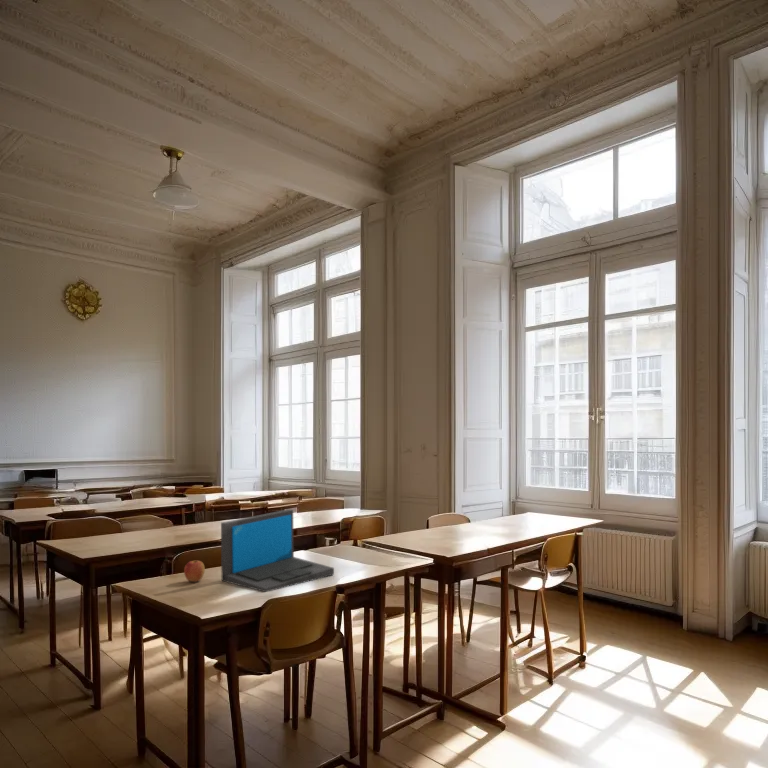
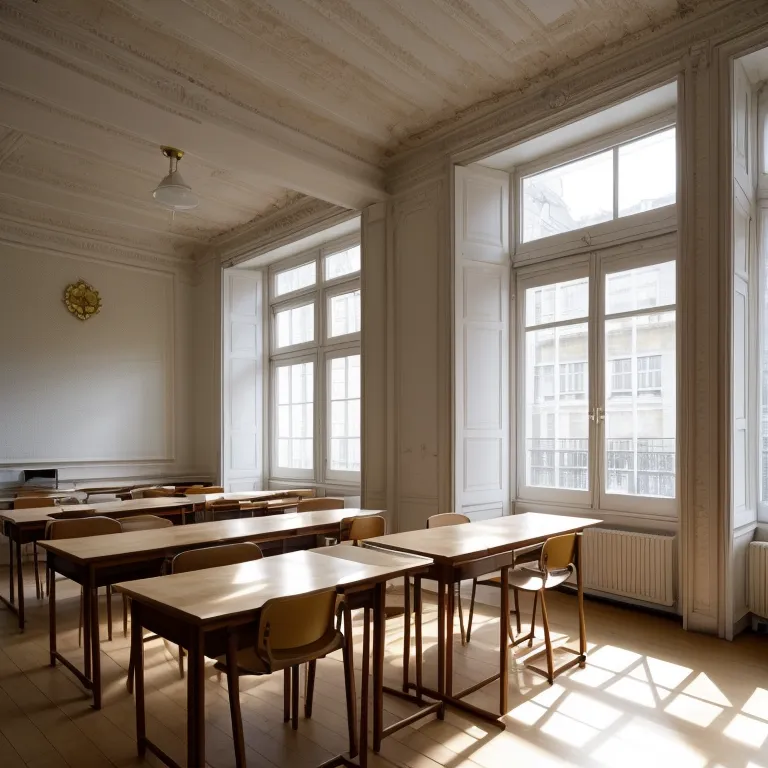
- apple [183,560,206,583]
- laptop [220,508,335,593]
